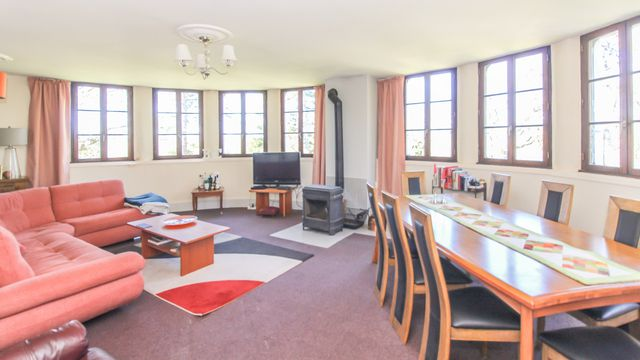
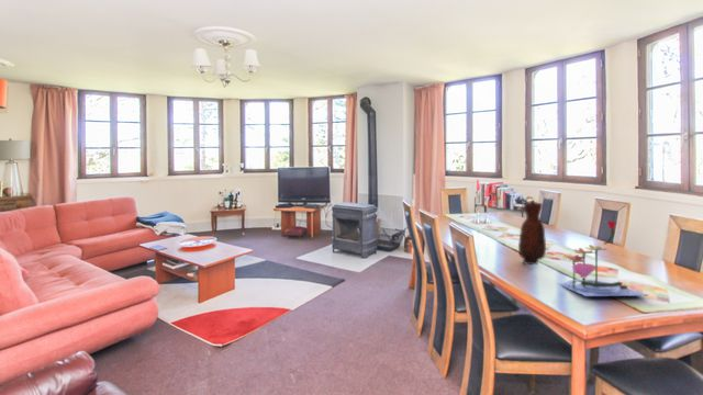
+ flower [557,219,649,297]
+ vase [517,201,547,266]
